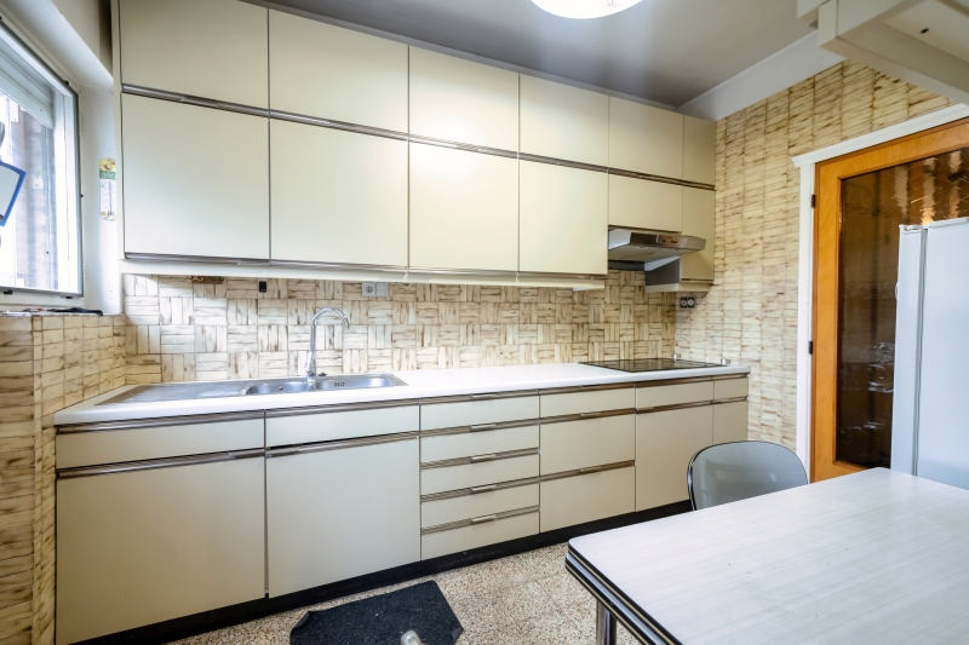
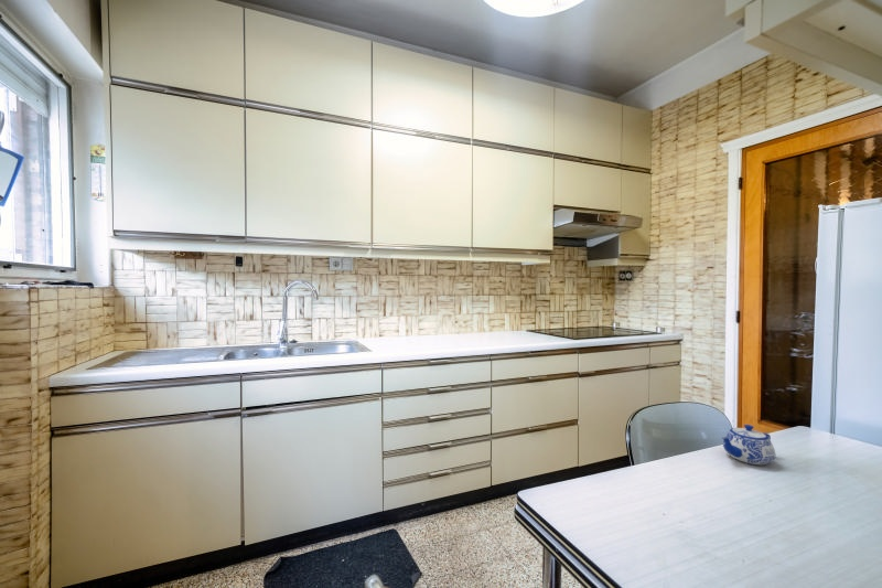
+ teapot [721,424,776,466]
